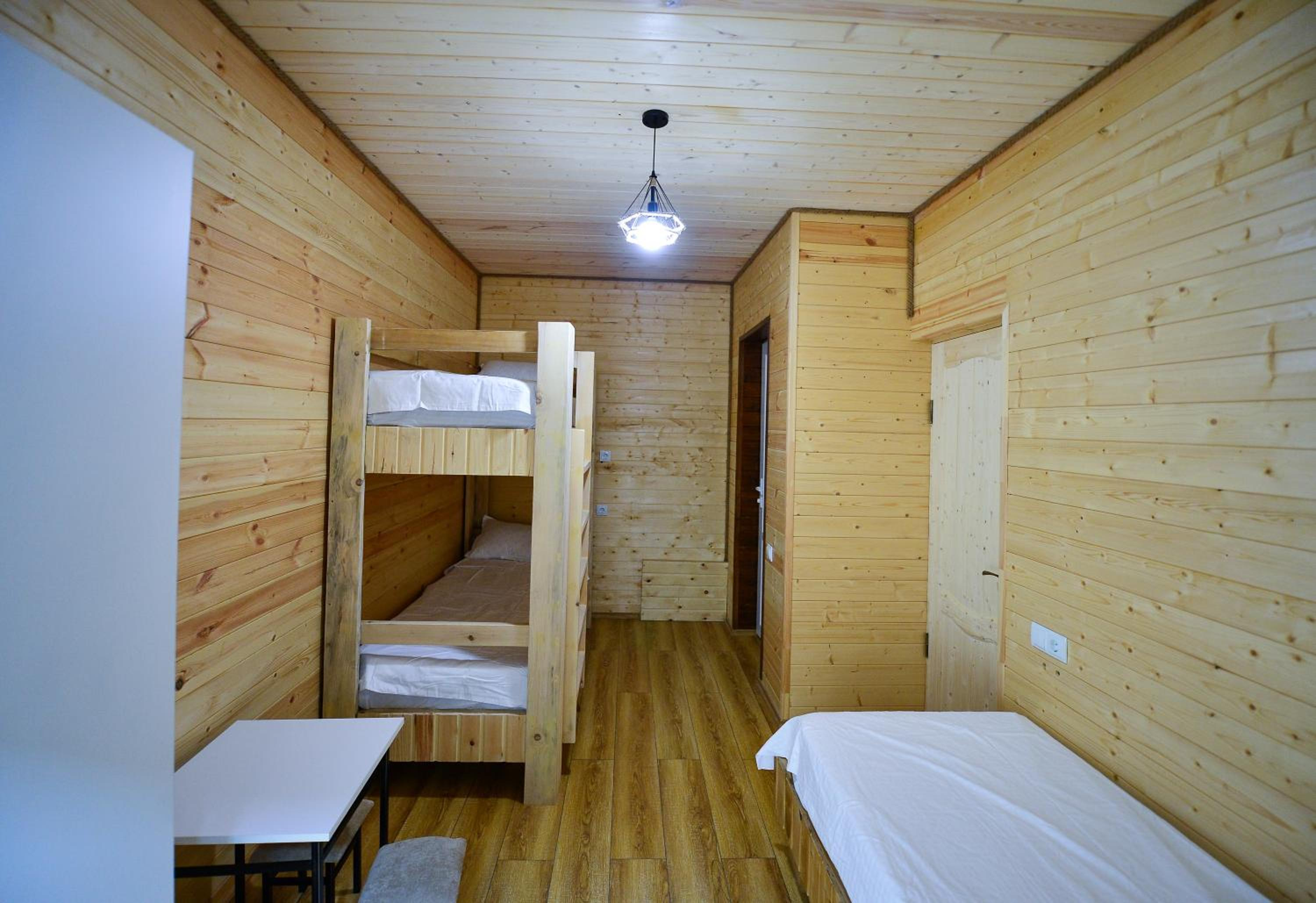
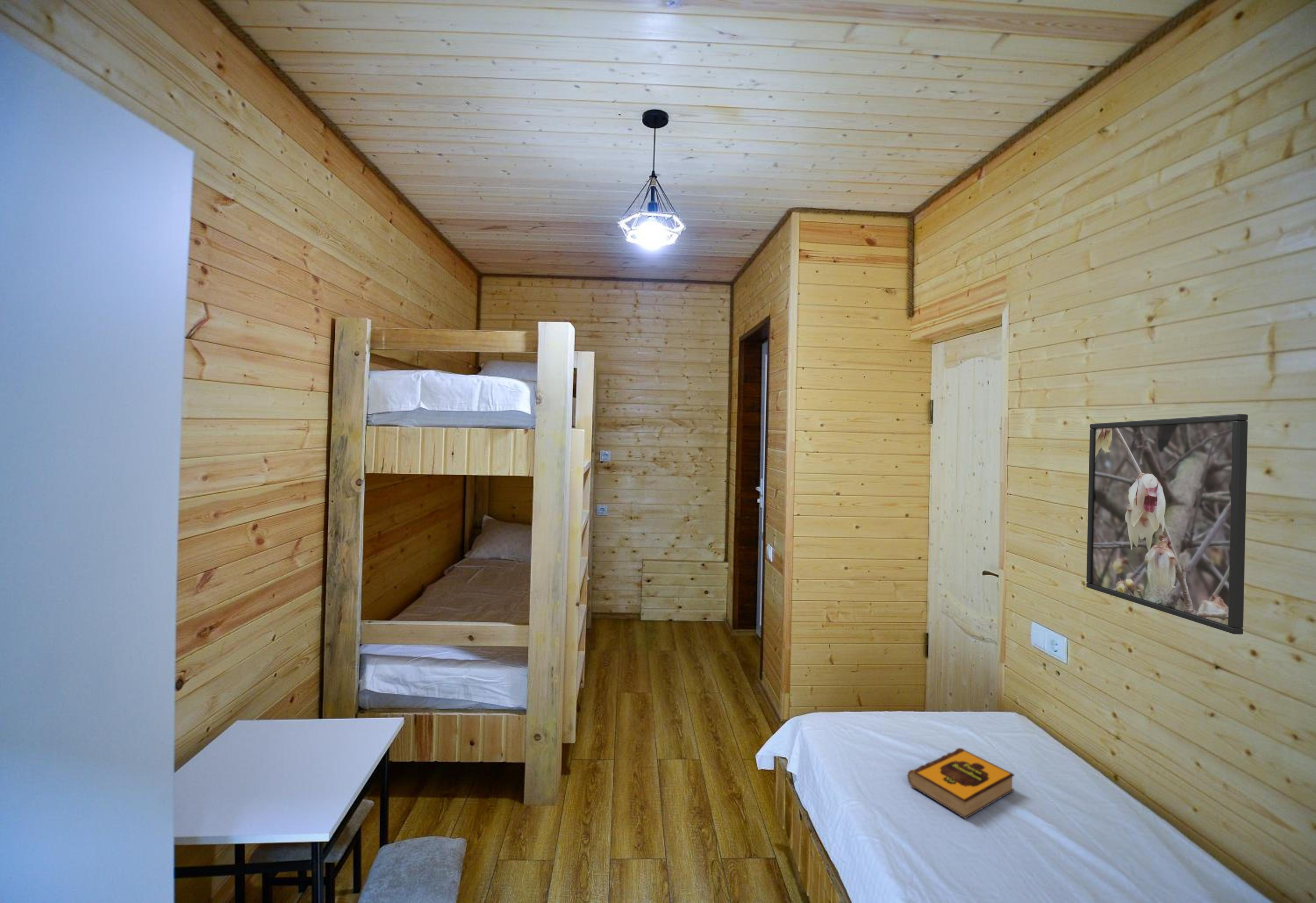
+ hardback book [907,748,1015,819]
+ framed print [1086,414,1248,635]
